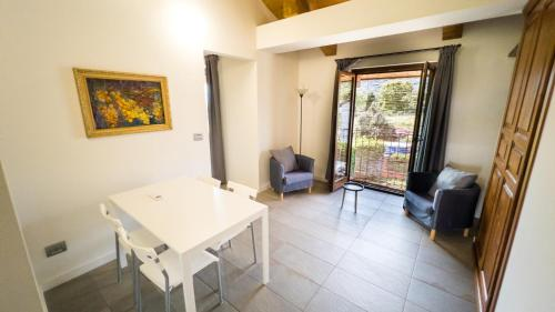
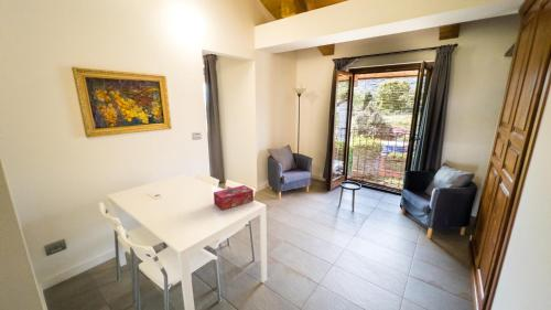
+ tissue box [213,184,255,211]
